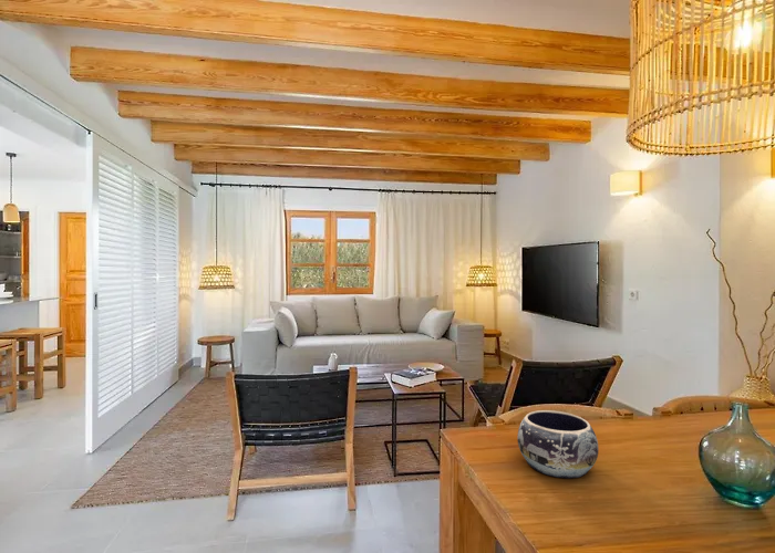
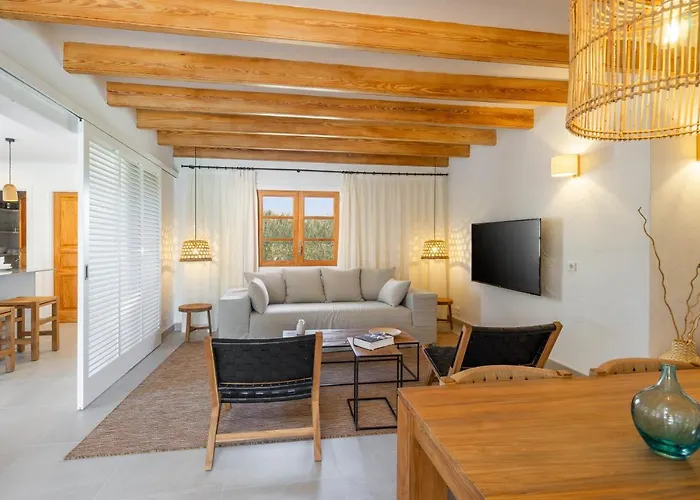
- decorative bowl [516,409,600,479]
